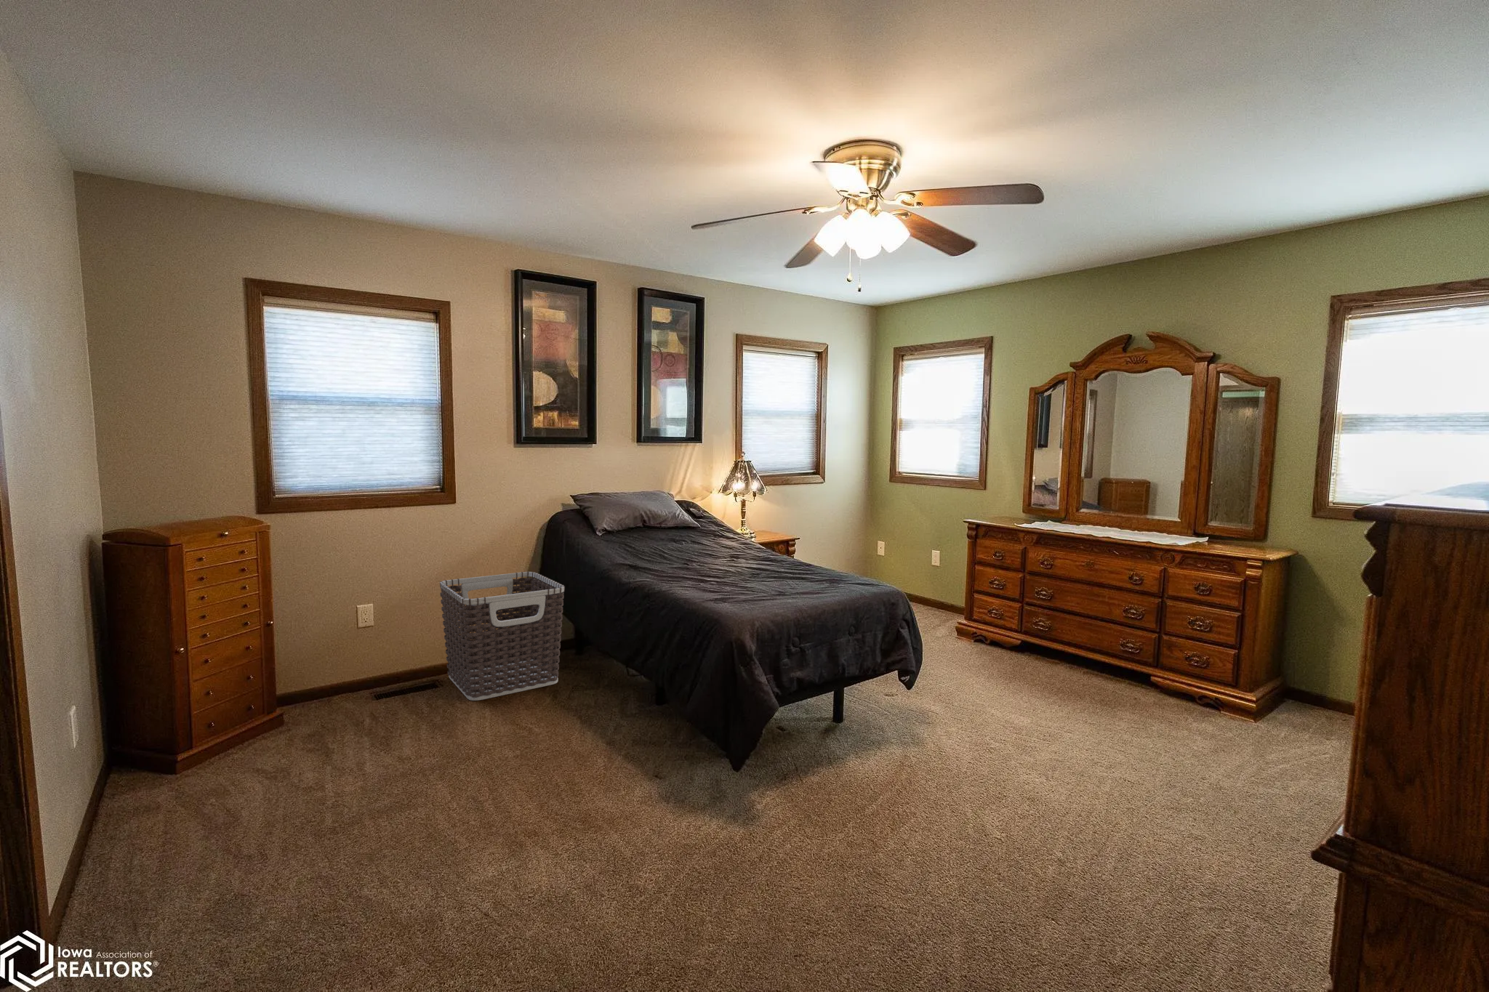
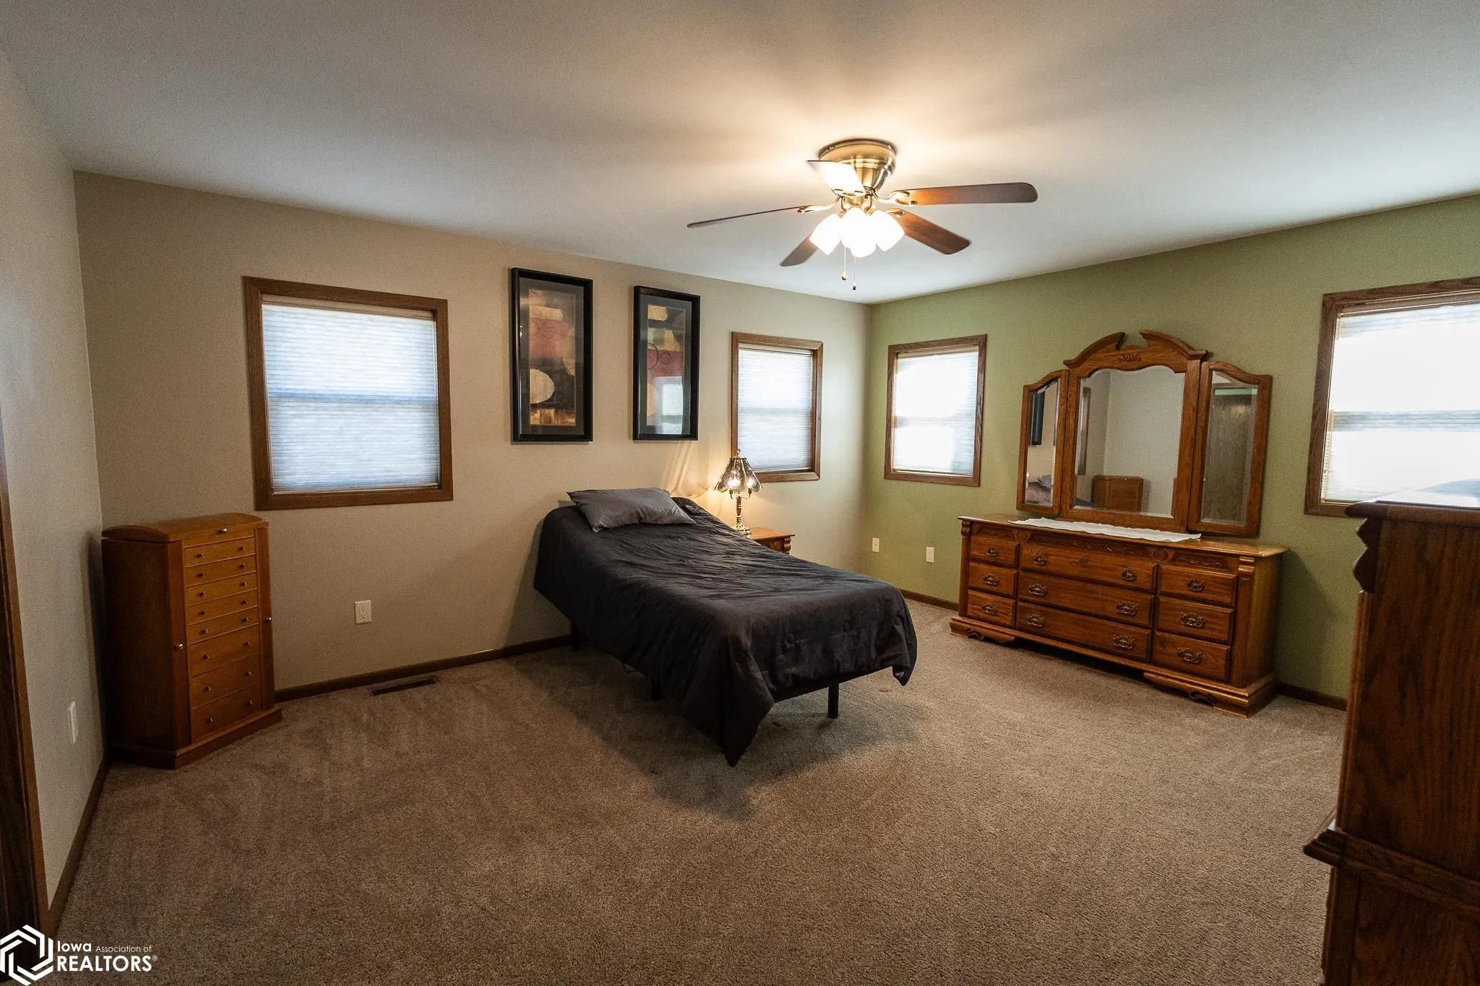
- clothes hamper [440,571,566,701]
